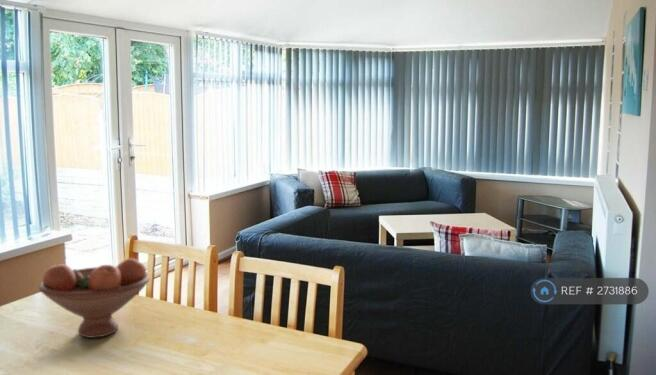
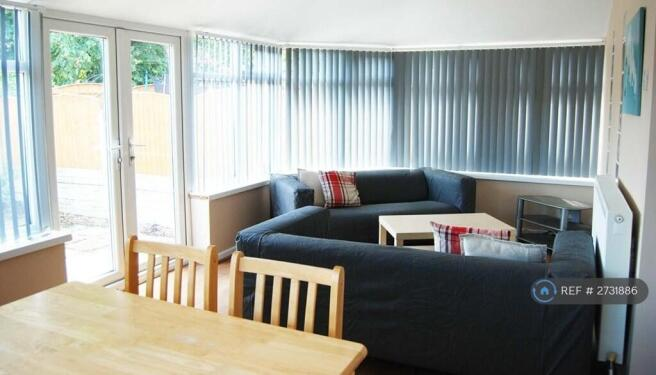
- fruit bowl [38,257,151,339]
